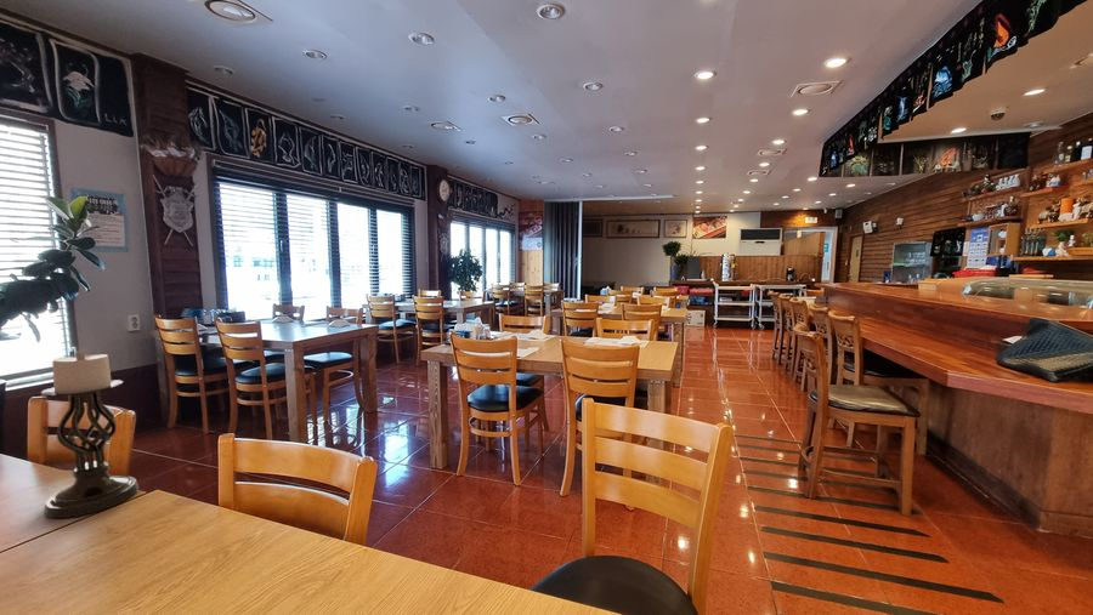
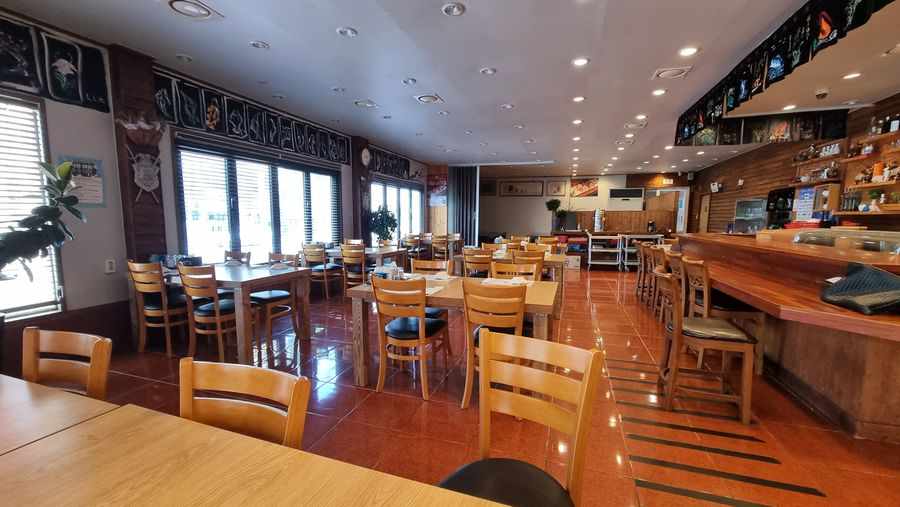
- candle holder [39,349,140,519]
